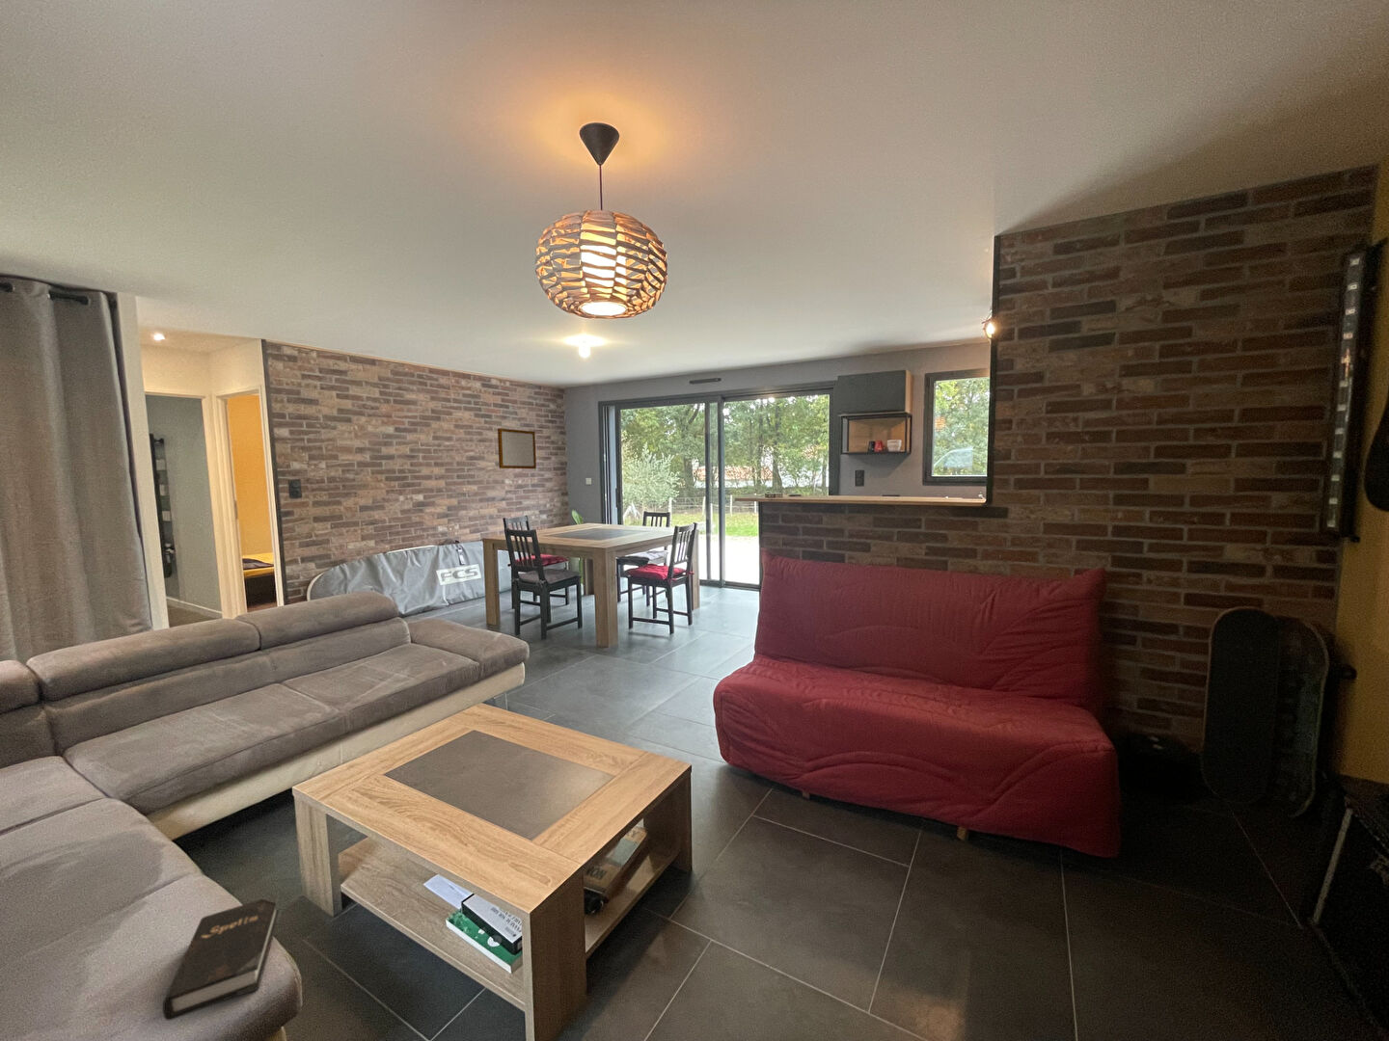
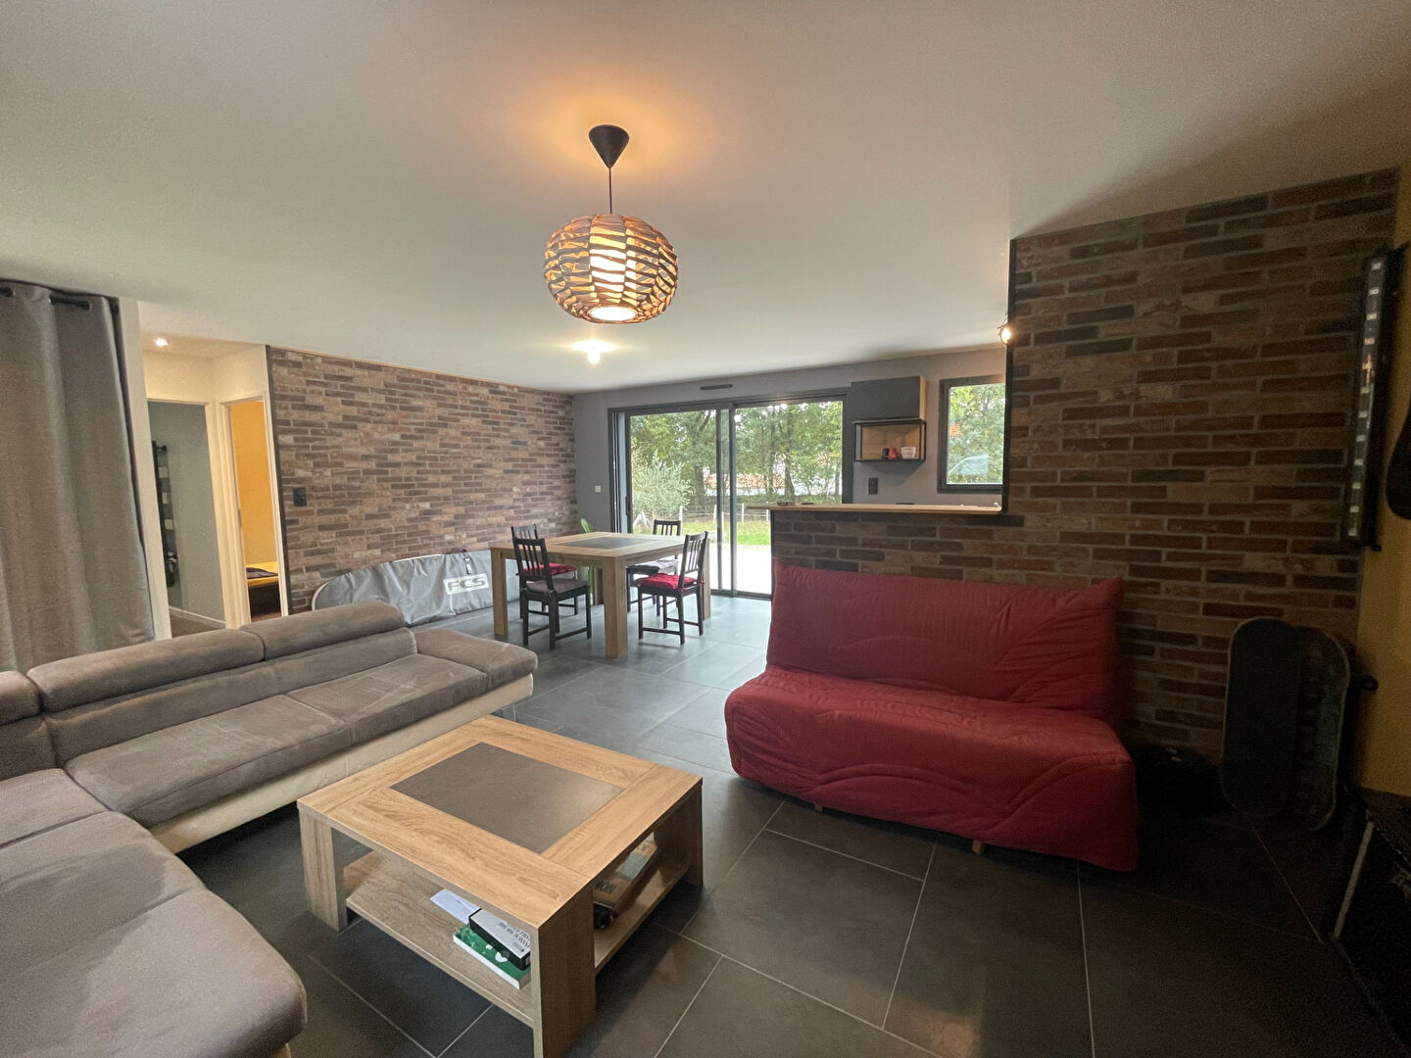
- hardback book [162,892,281,1020]
- writing board [497,428,537,469]
